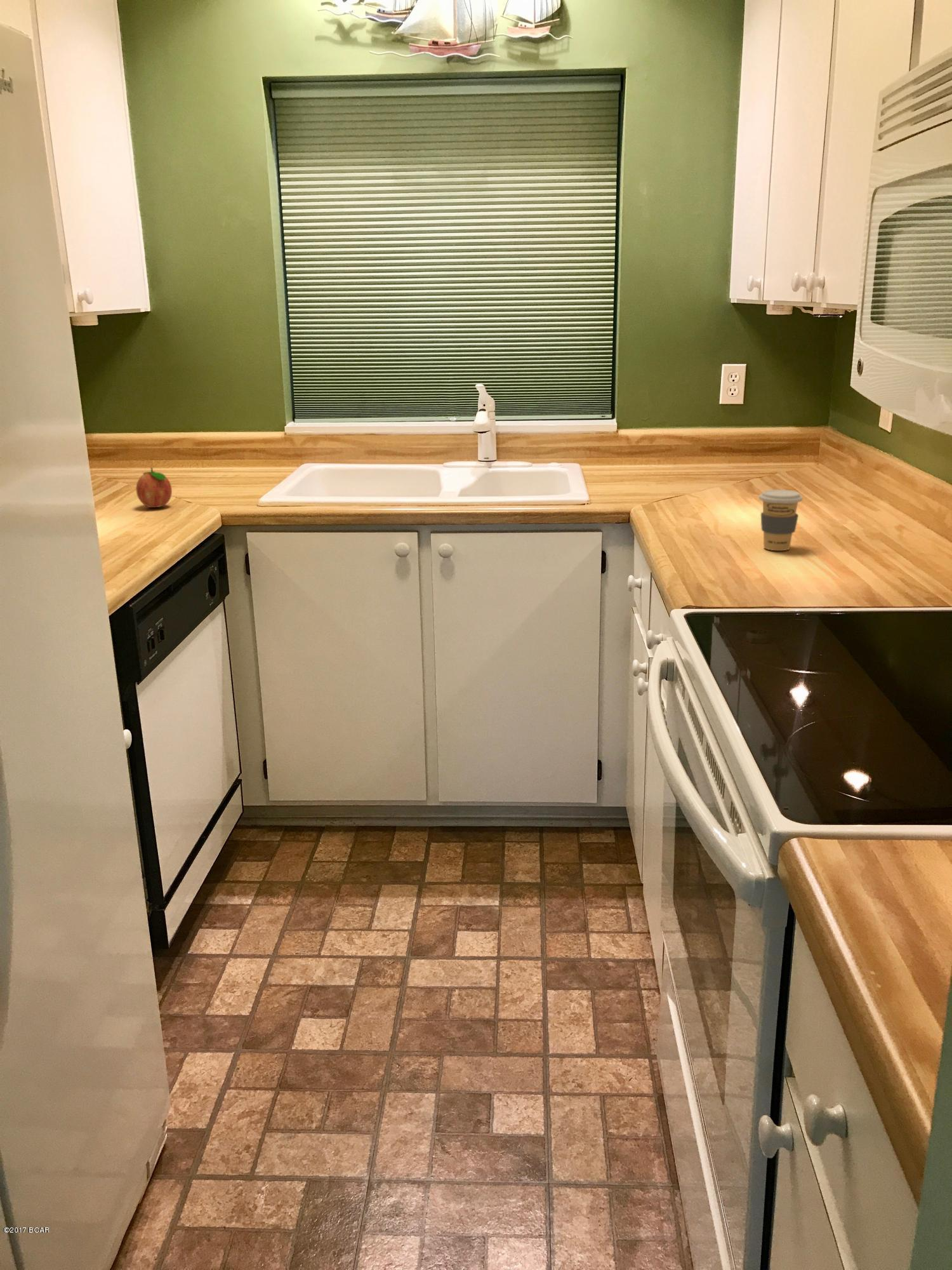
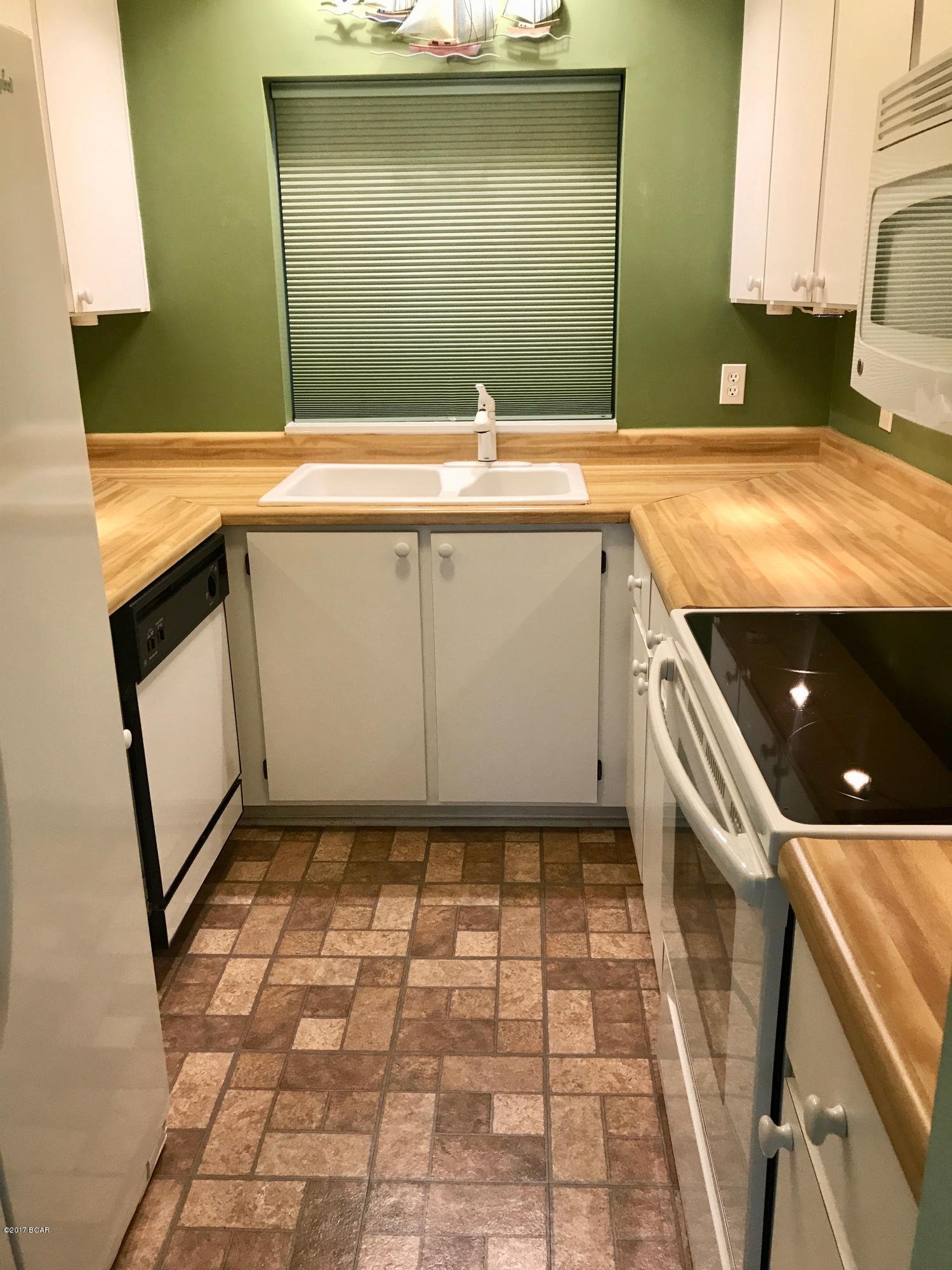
- fruit [135,467,173,508]
- coffee cup [758,489,803,551]
